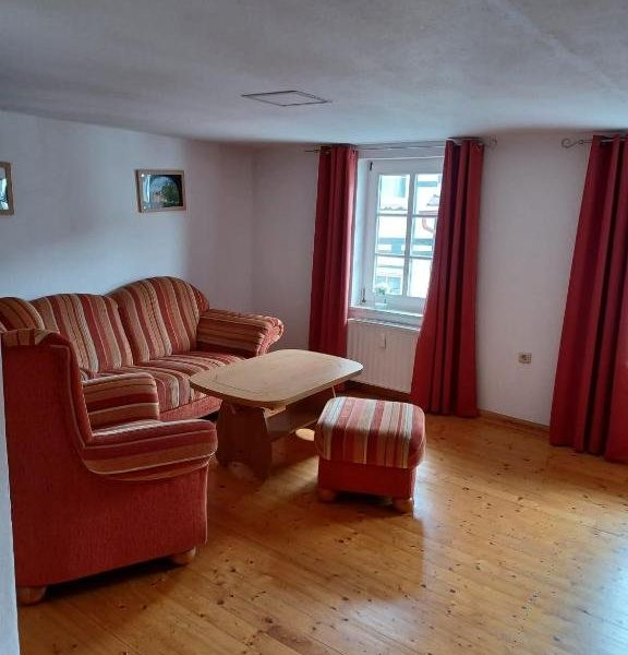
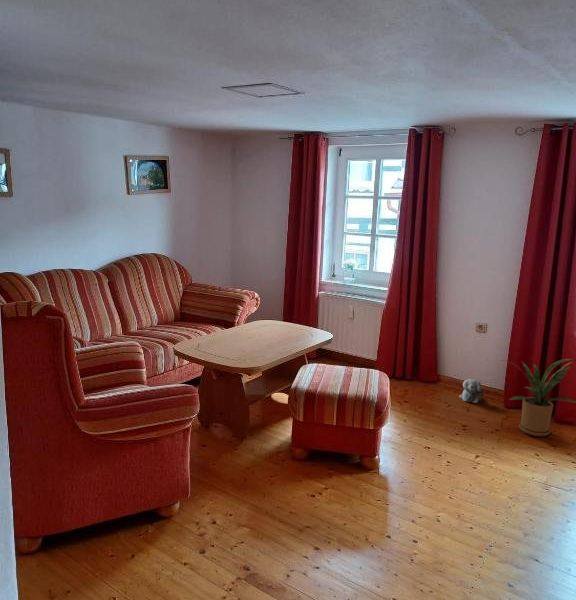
+ plush toy [458,378,485,404]
+ house plant [501,357,576,437]
